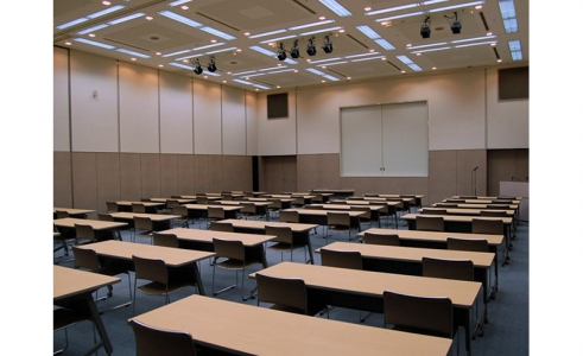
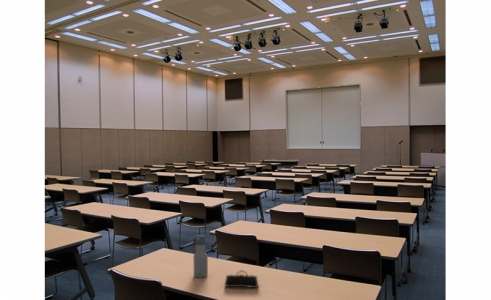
+ pencil case [224,269,259,289]
+ water bottle [191,234,209,279]
